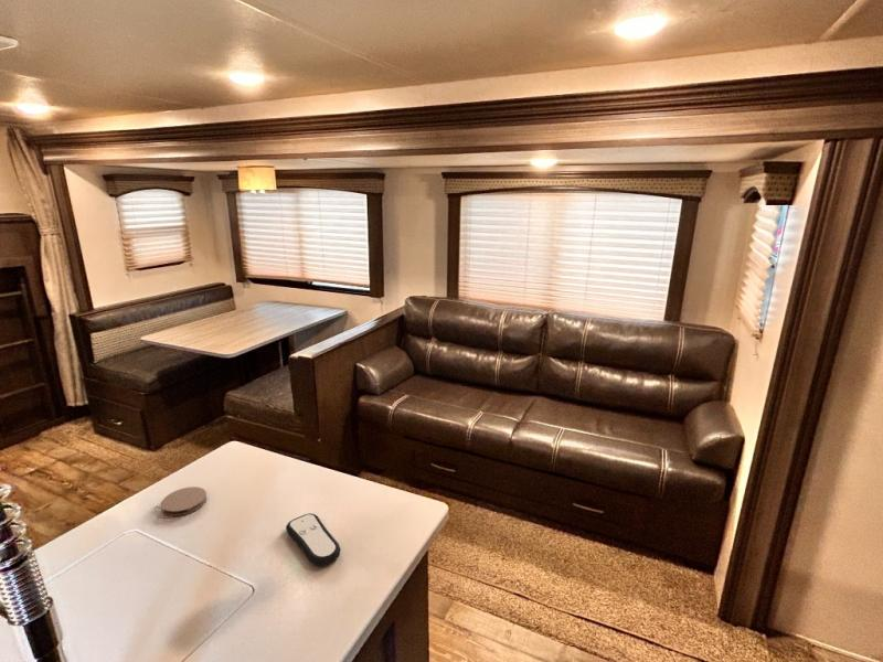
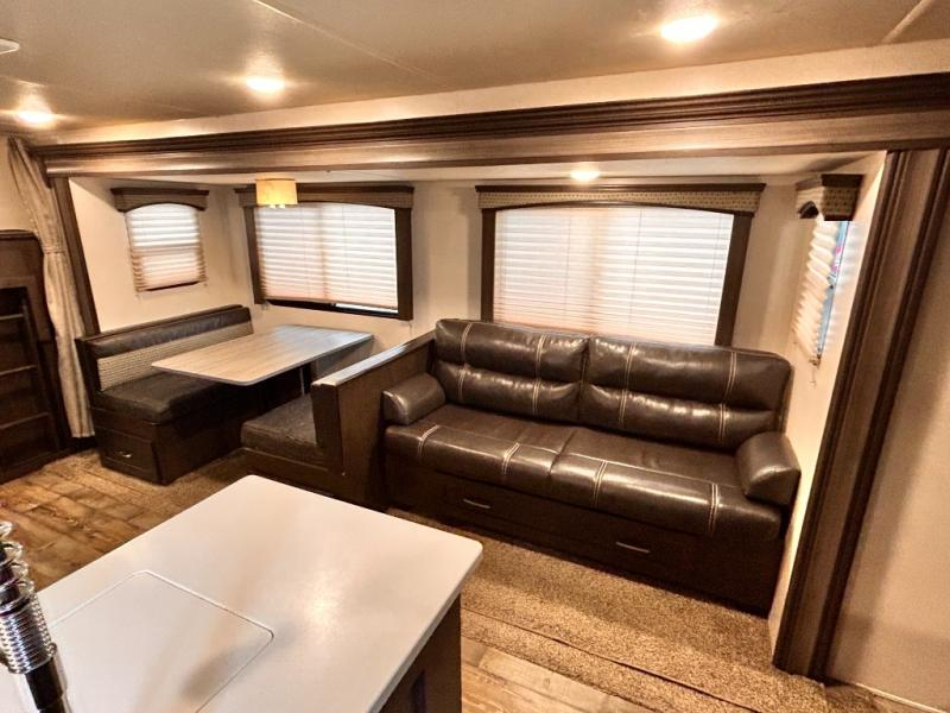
- coaster [160,485,208,517]
- remote control [285,512,342,567]
